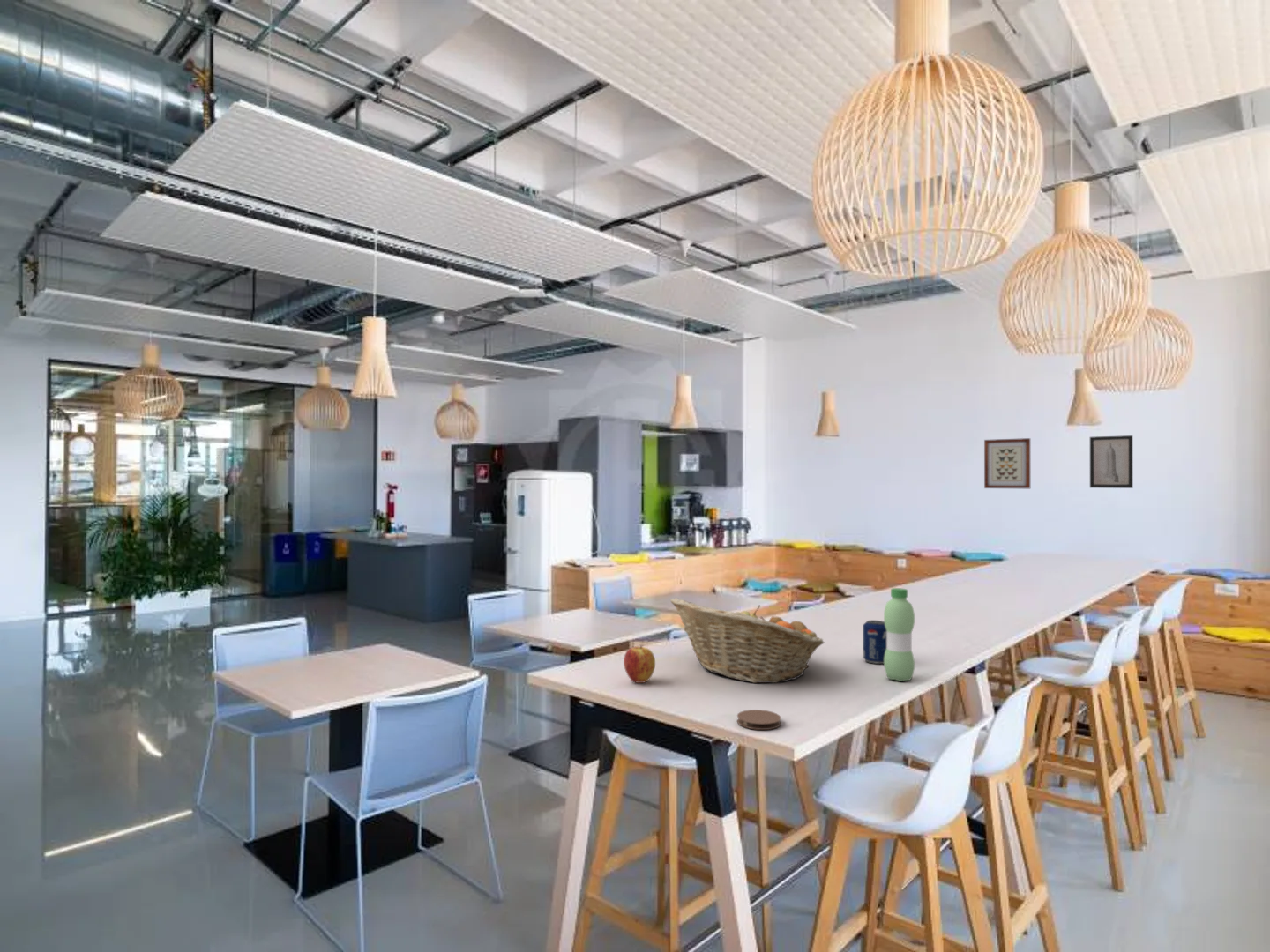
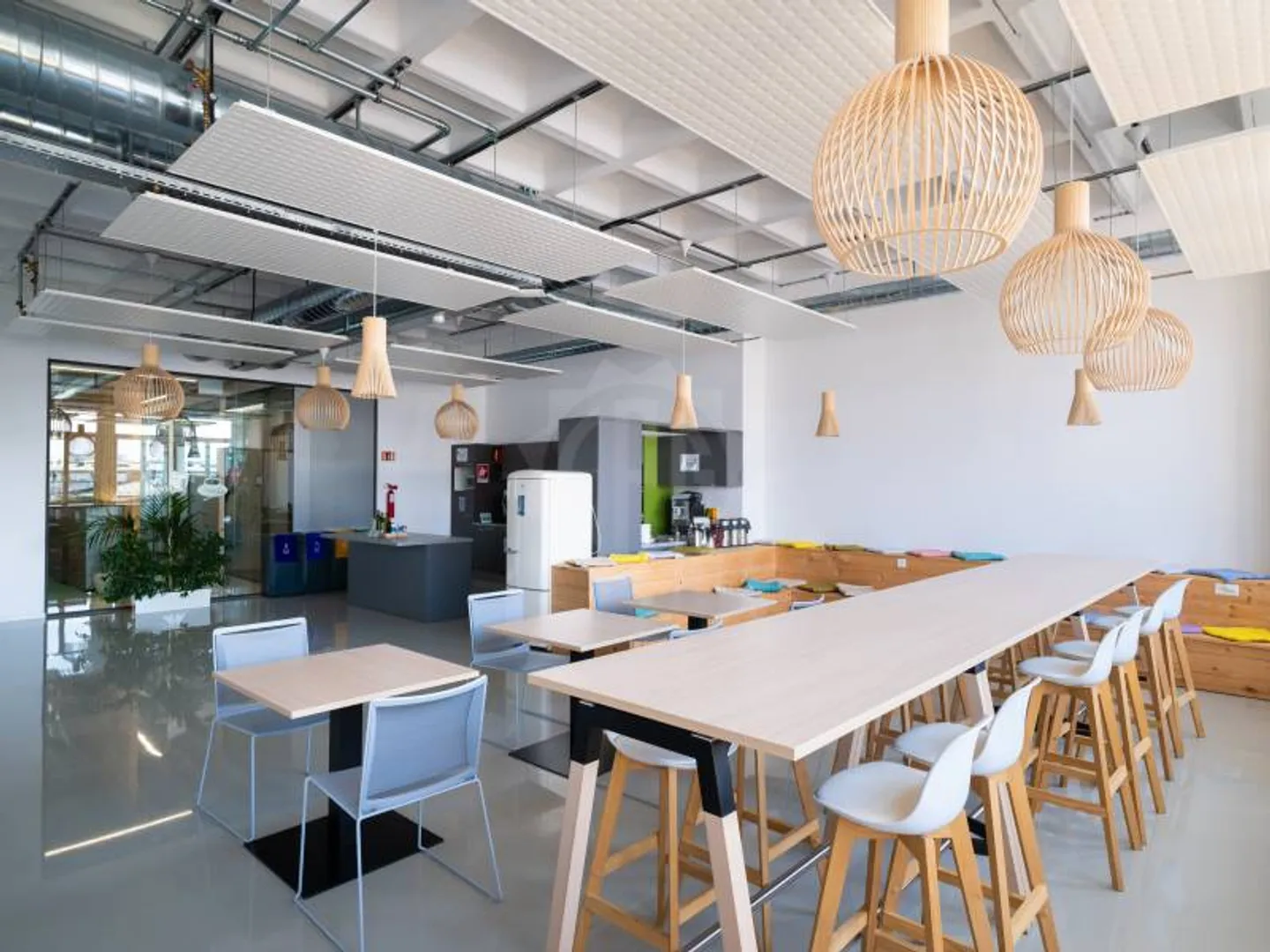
- beverage can [862,620,887,665]
- fruit basket [669,597,825,684]
- wall art [983,437,1031,489]
- wall art [1089,435,1133,489]
- apple [623,644,656,684]
- coaster [736,709,781,731]
- water bottle [883,587,915,682]
